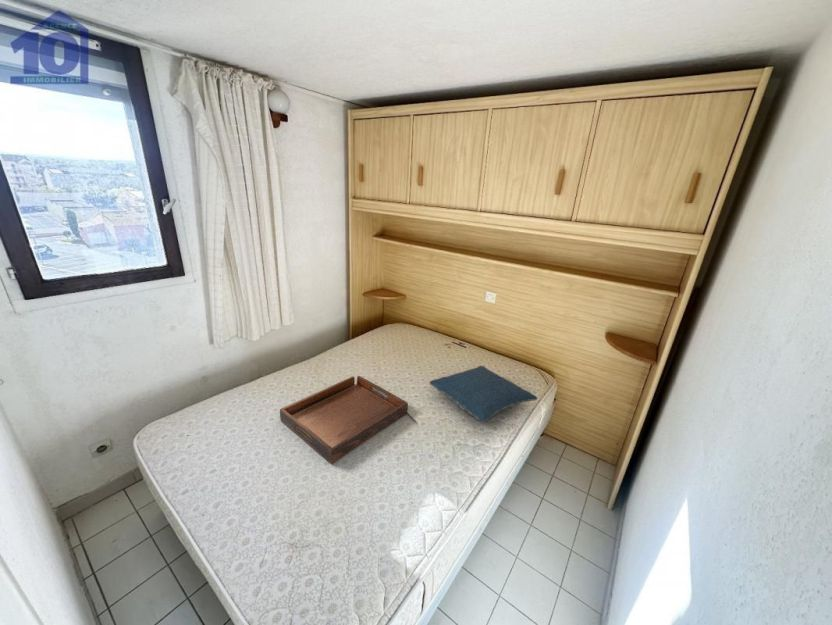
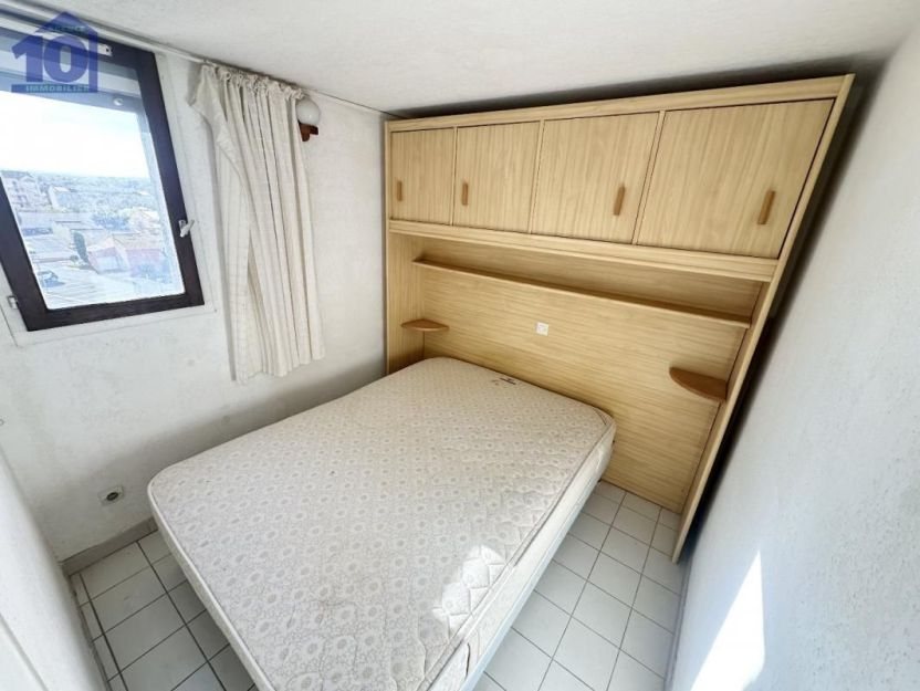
- pillow [429,365,538,424]
- serving tray [279,375,409,465]
